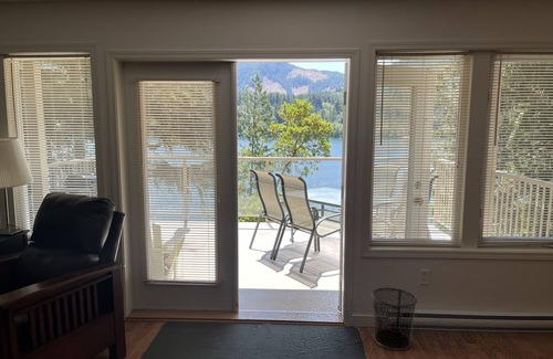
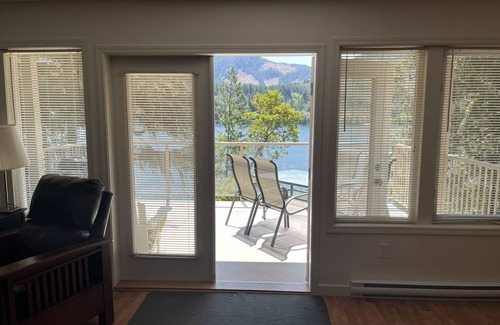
- waste bin [371,286,418,351]
